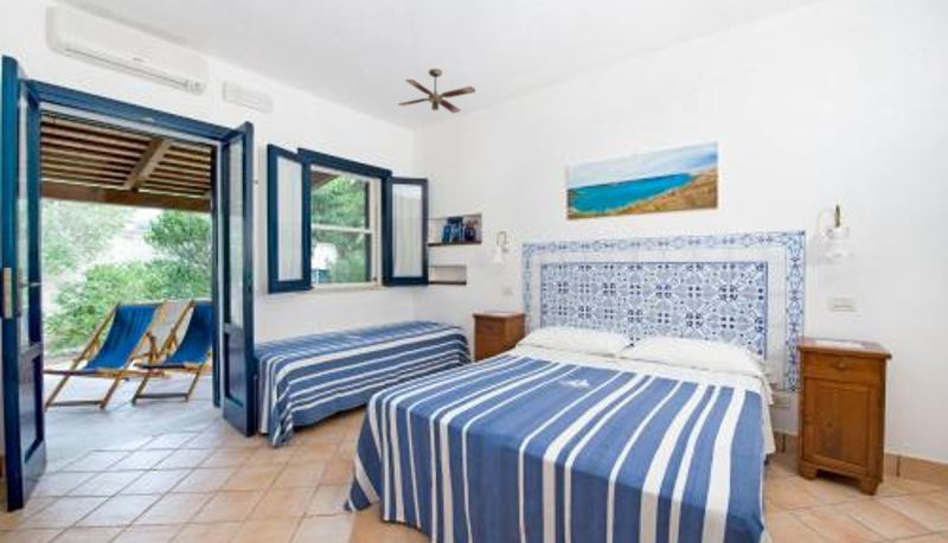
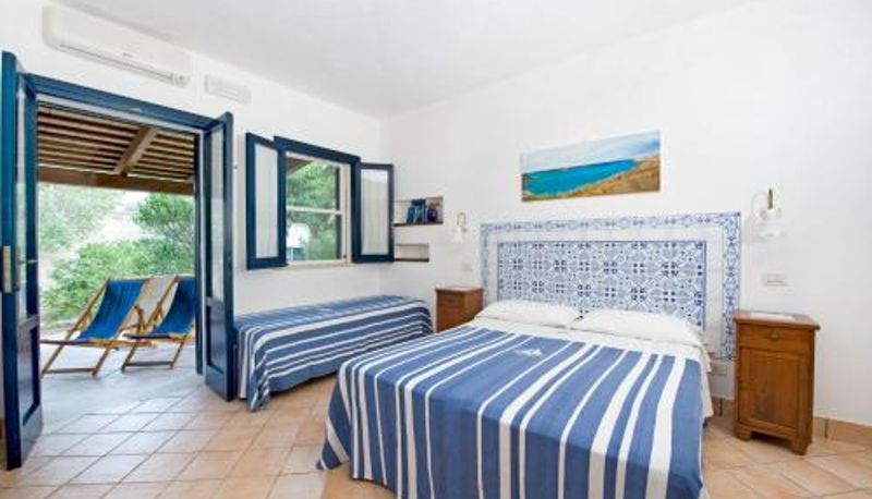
- ceiling fan [397,68,476,114]
